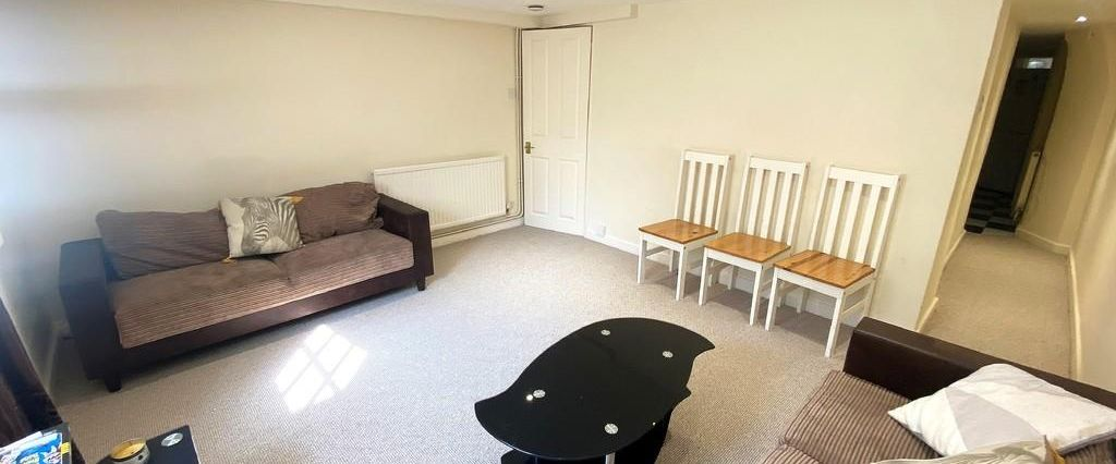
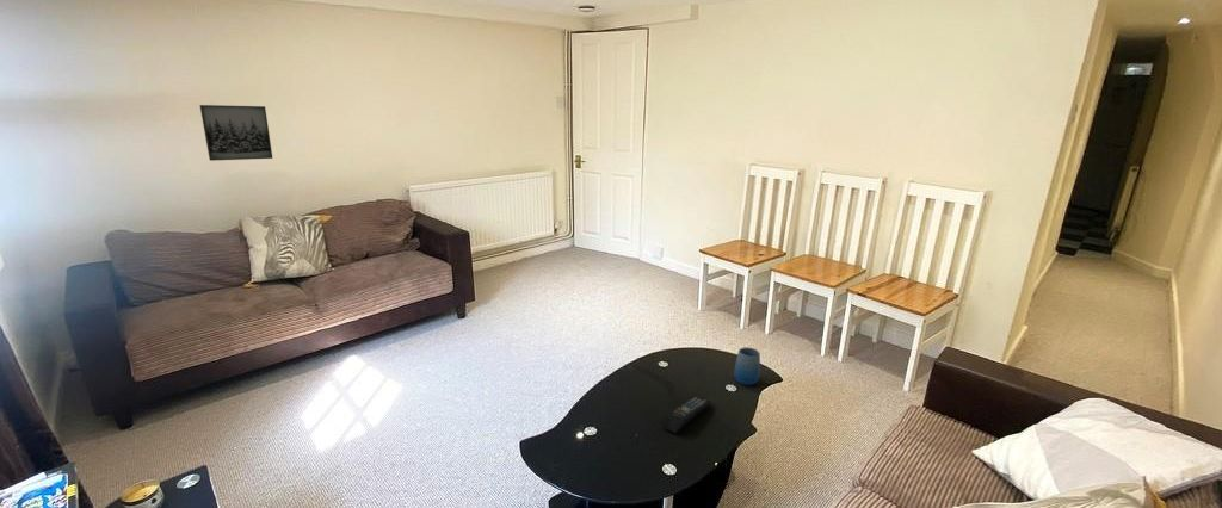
+ remote control [662,395,711,434]
+ cup [733,346,761,386]
+ wall art [198,104,273,162]
